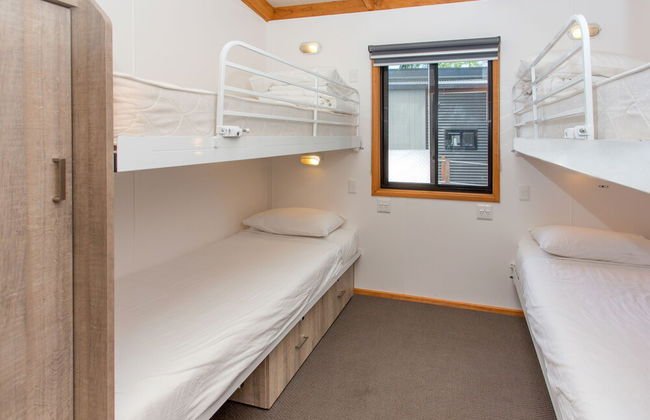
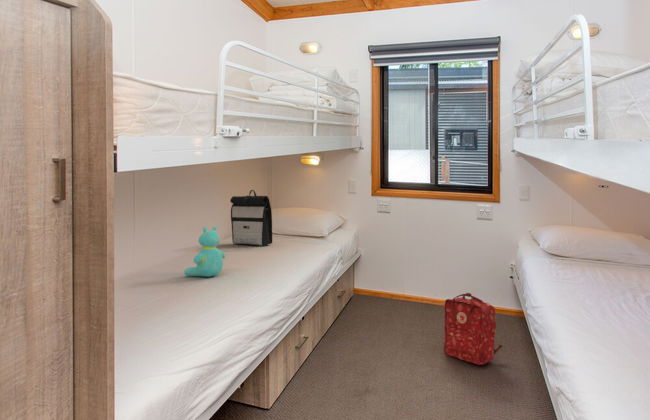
+ teddy bear [183,225,226,278]
+ backpack [229,189,273,247]
+ backpack [443,292,503,366]
